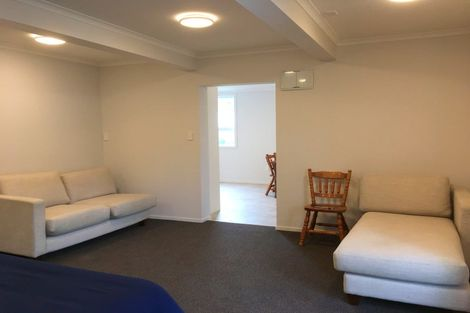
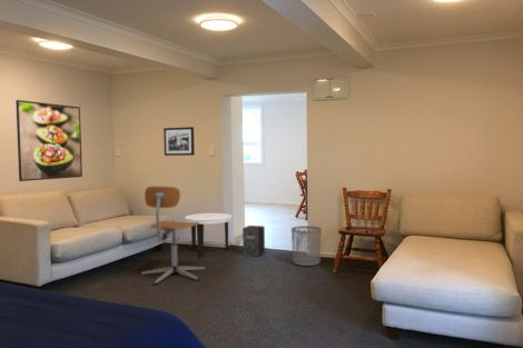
+ side table [184,212,234,258]
+ speaker [241,225,266,258]
+ office chair [139,186,207,286]
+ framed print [14,99,83,182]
+ waste bin [290,225,323,267]
+ picture frame [162,126,196,157]
